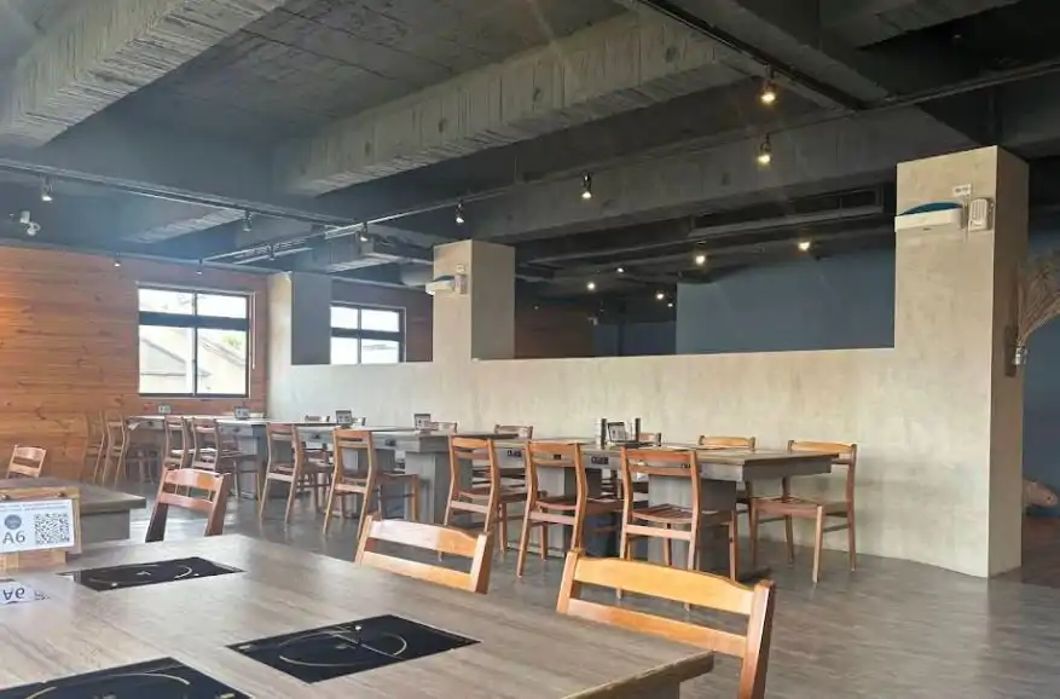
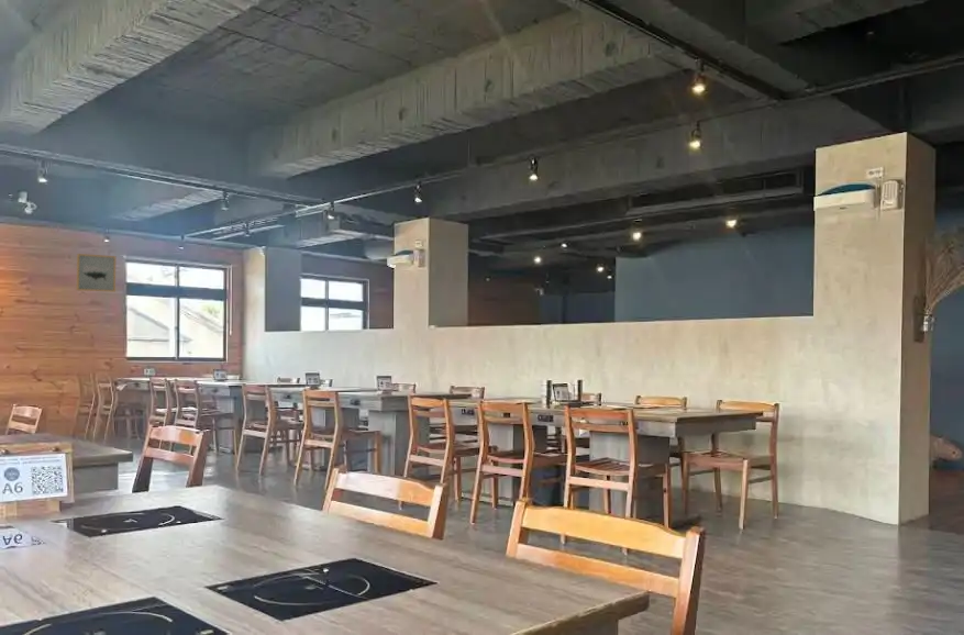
+ wall art [75,253,117,293]
